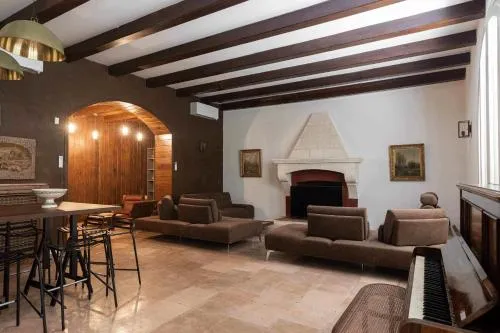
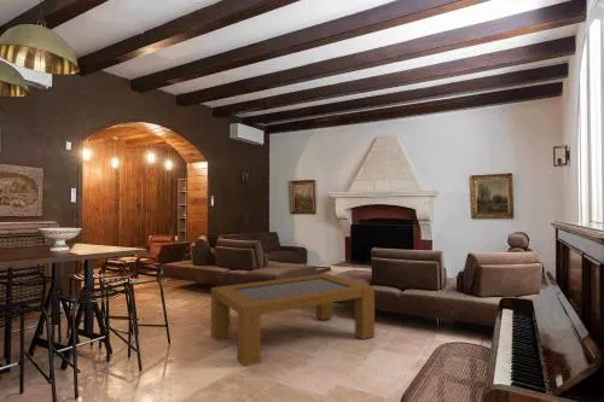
+ coffee table [210,273,376,368]
